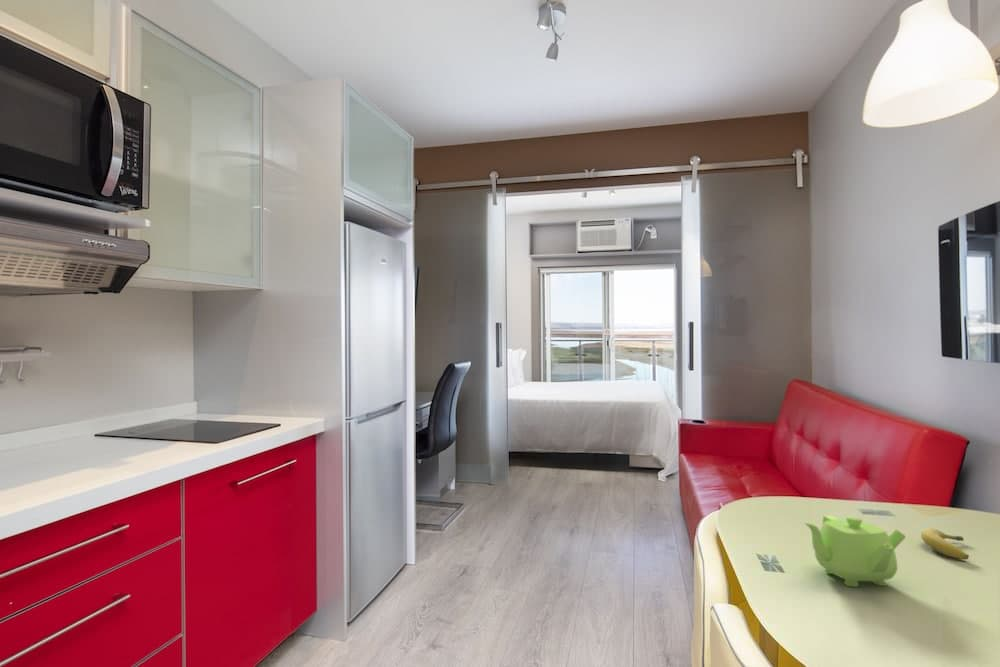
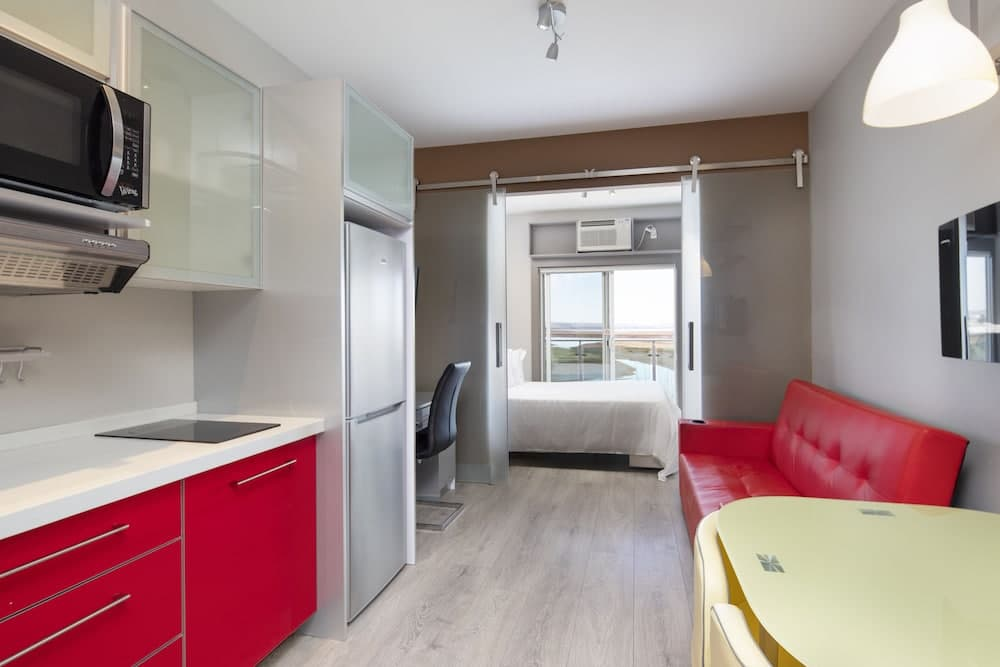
- fruit [920,527,970,560]
- teapot [803,515,907,588]
